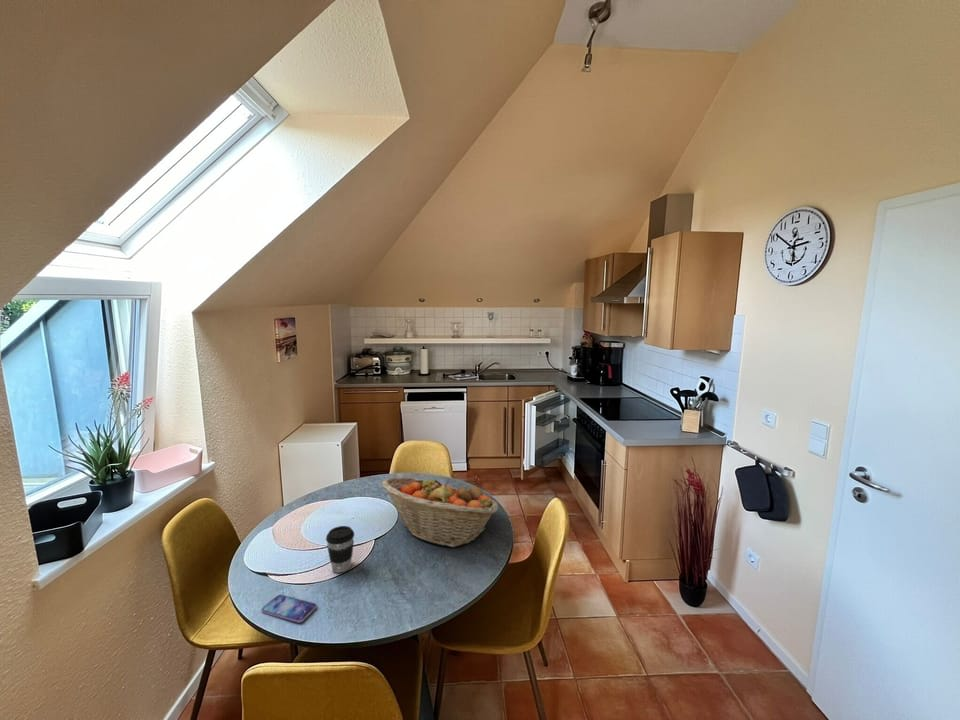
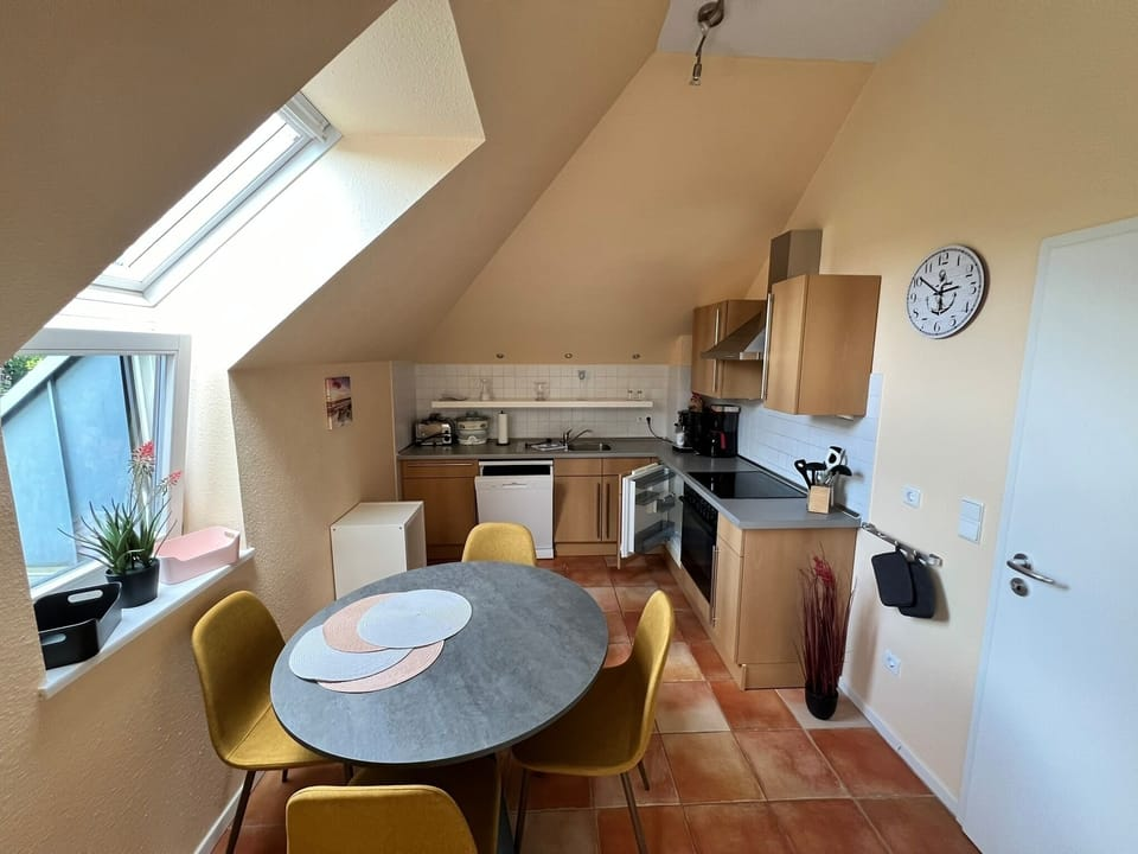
- fruit basket [381,476,499,548]
- coffee cup [325,525,355,574]
- smartphone [261,594,318,624]
